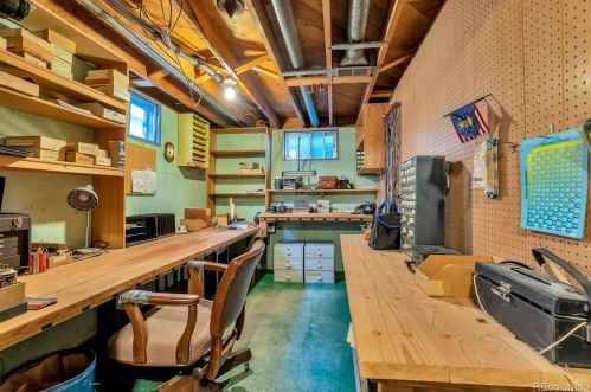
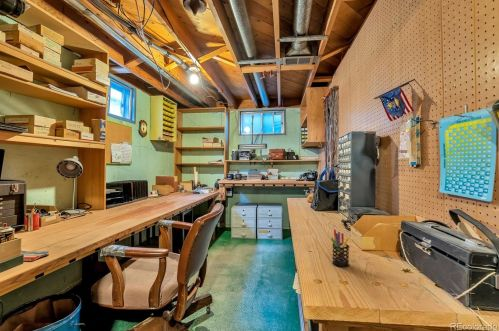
+ pen holder [330,229,350,268]
